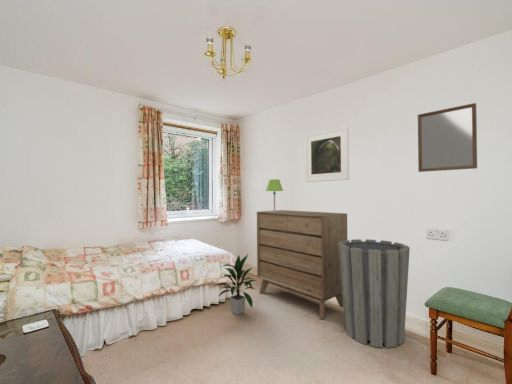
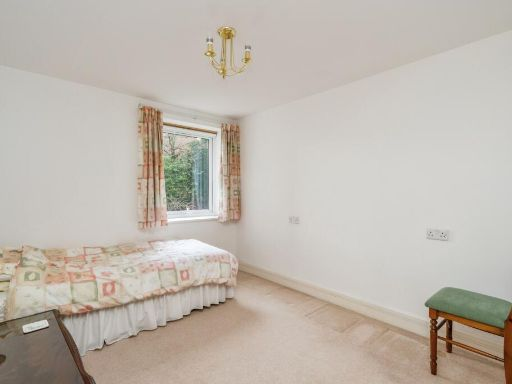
- indoor plant [214,254,257,316]
- home mirror [417,102,478,173]
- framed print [304,126,350,183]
- table lamp [265,178,284,212]
- dresser [256,209,348,320]
- trash can [339,238,411,349]
